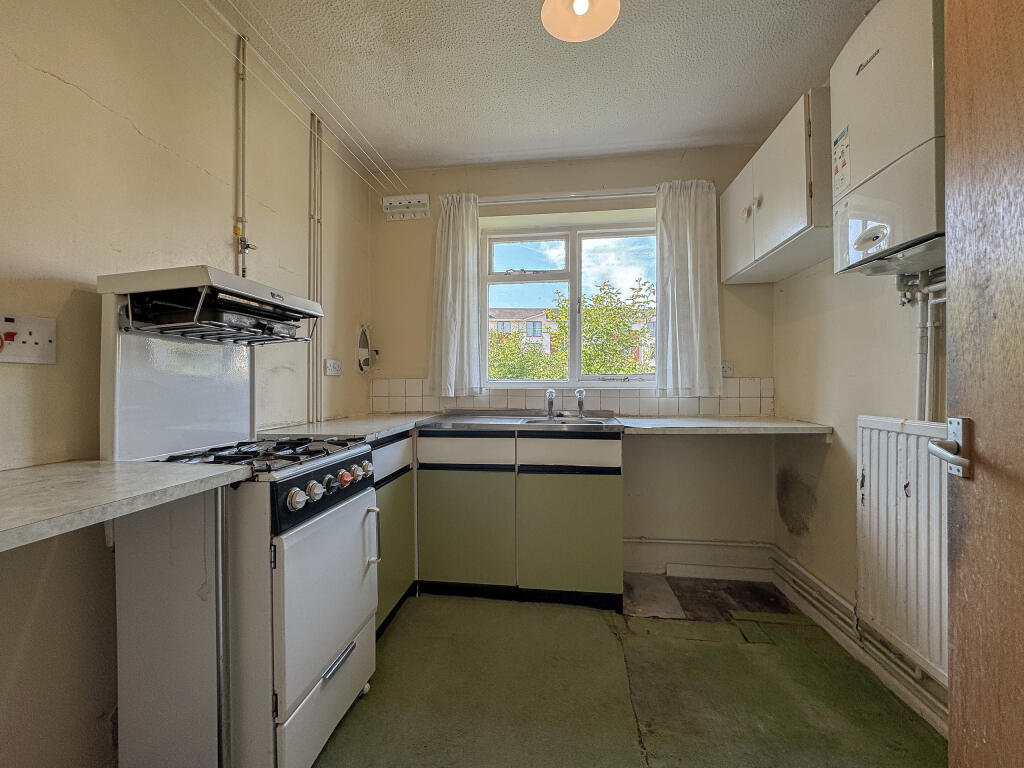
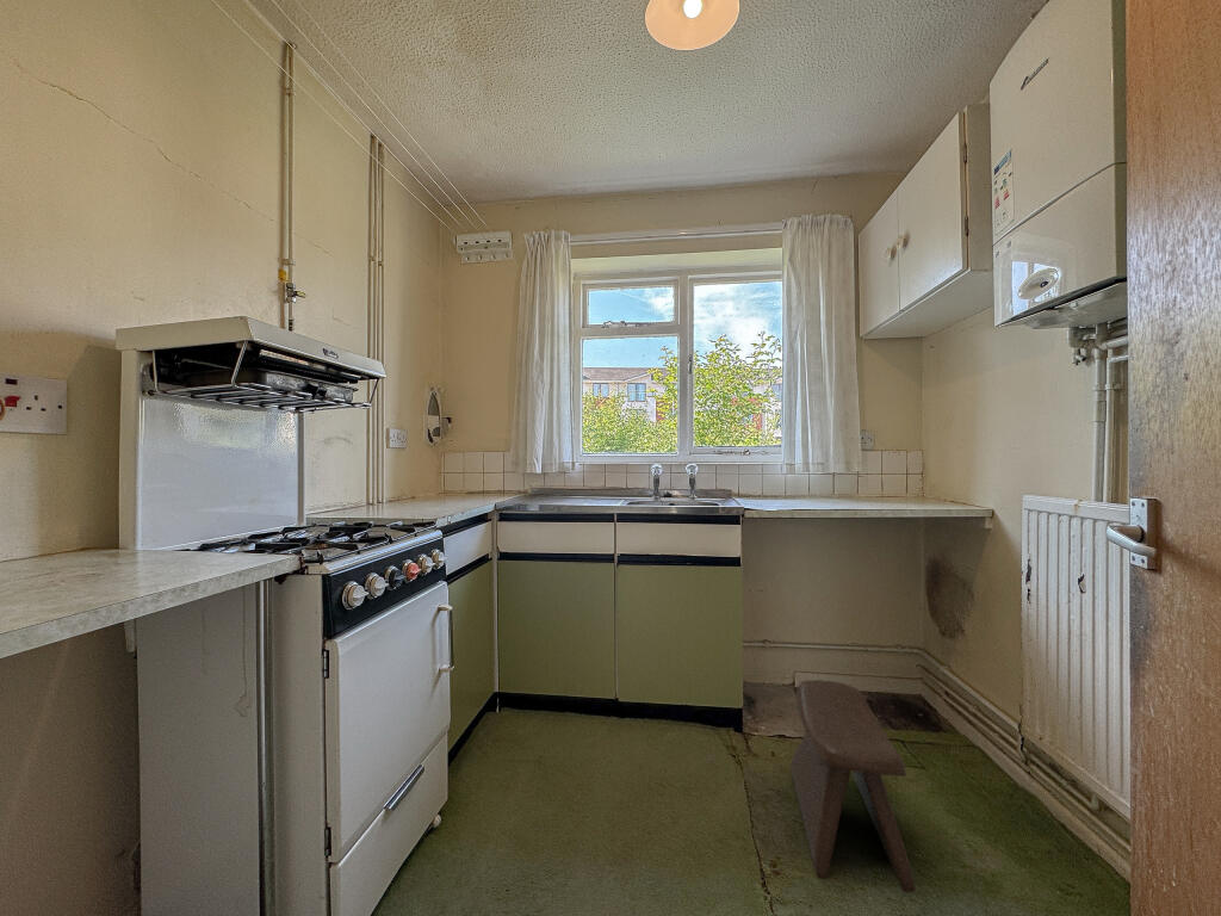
+ stool [789,679,916,893]
